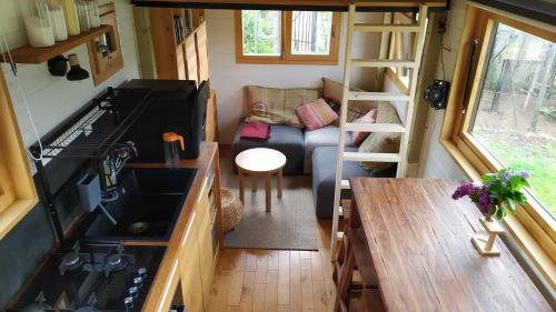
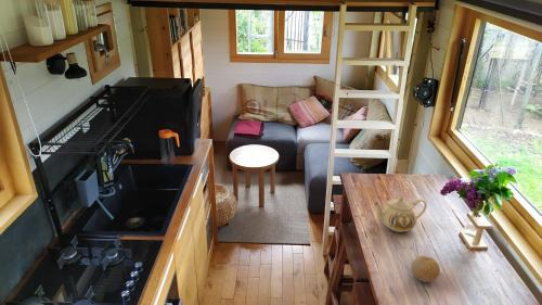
+ teapot [374,194,428,233]
+ fruit [410,254,441,283]
